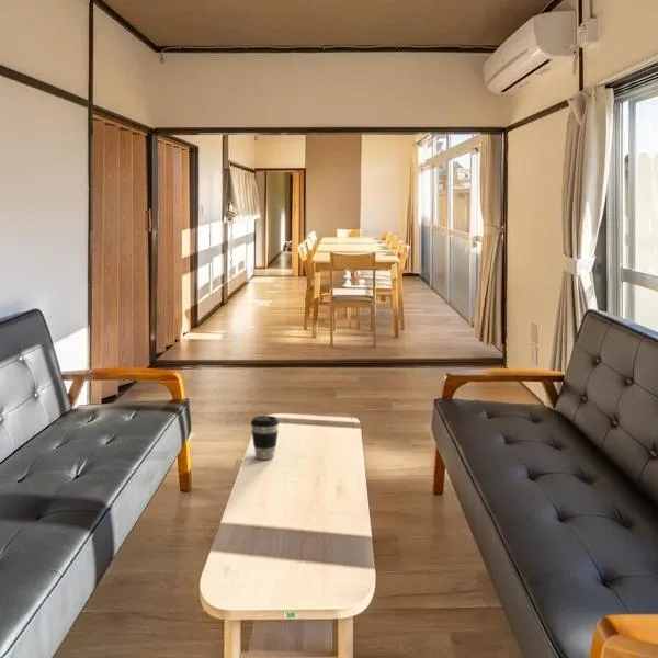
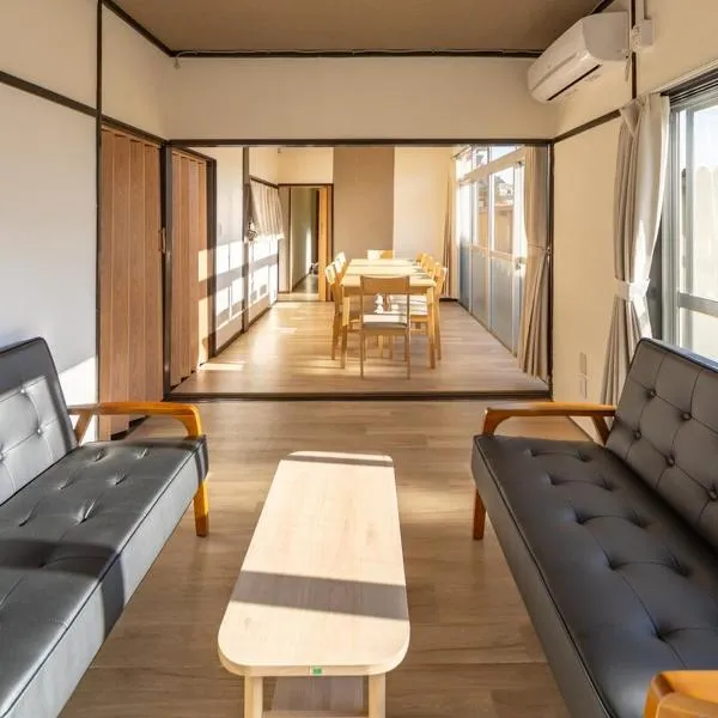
- coffee cup [250,415,280,461]
